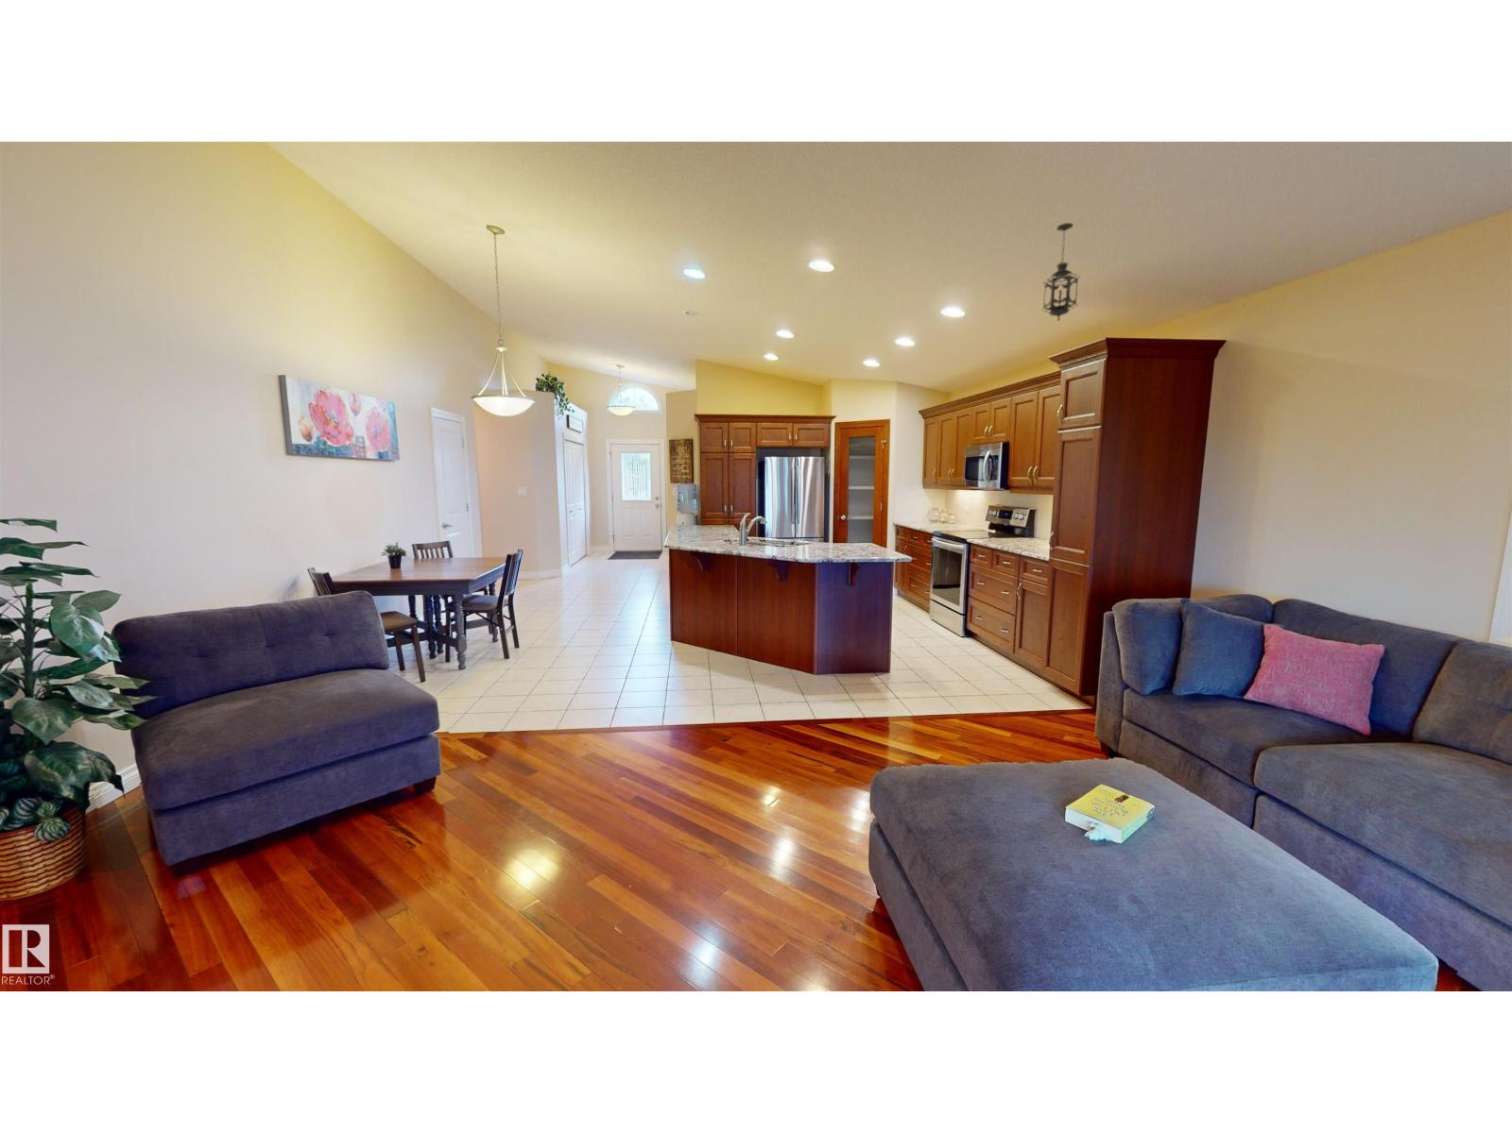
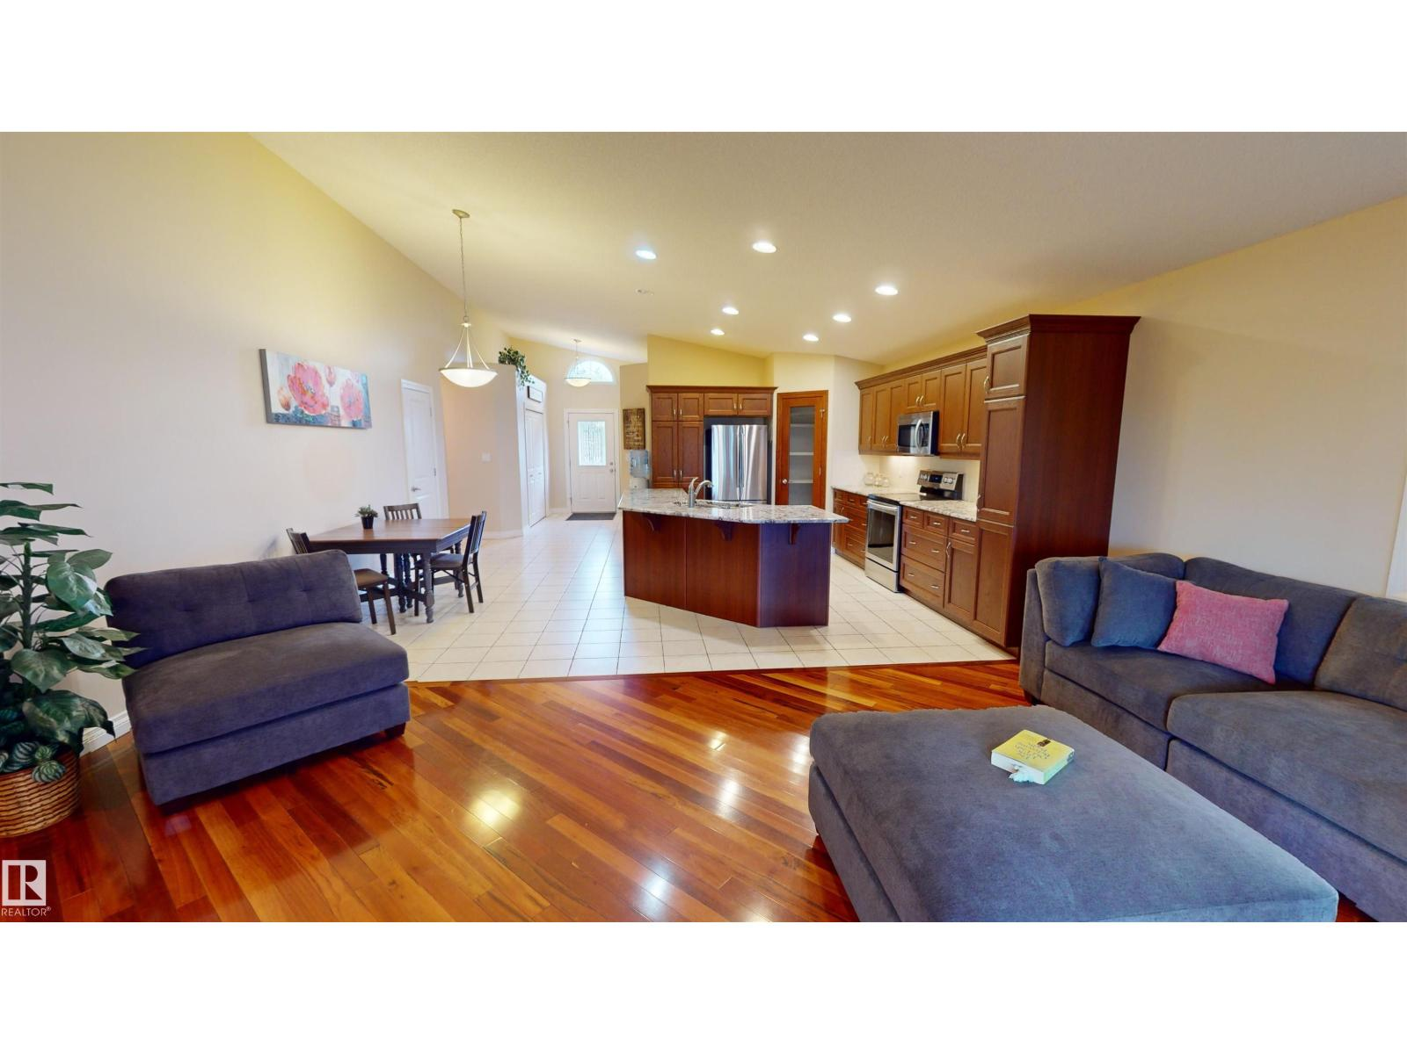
- hanging lantern [1041,221,1081,323]
